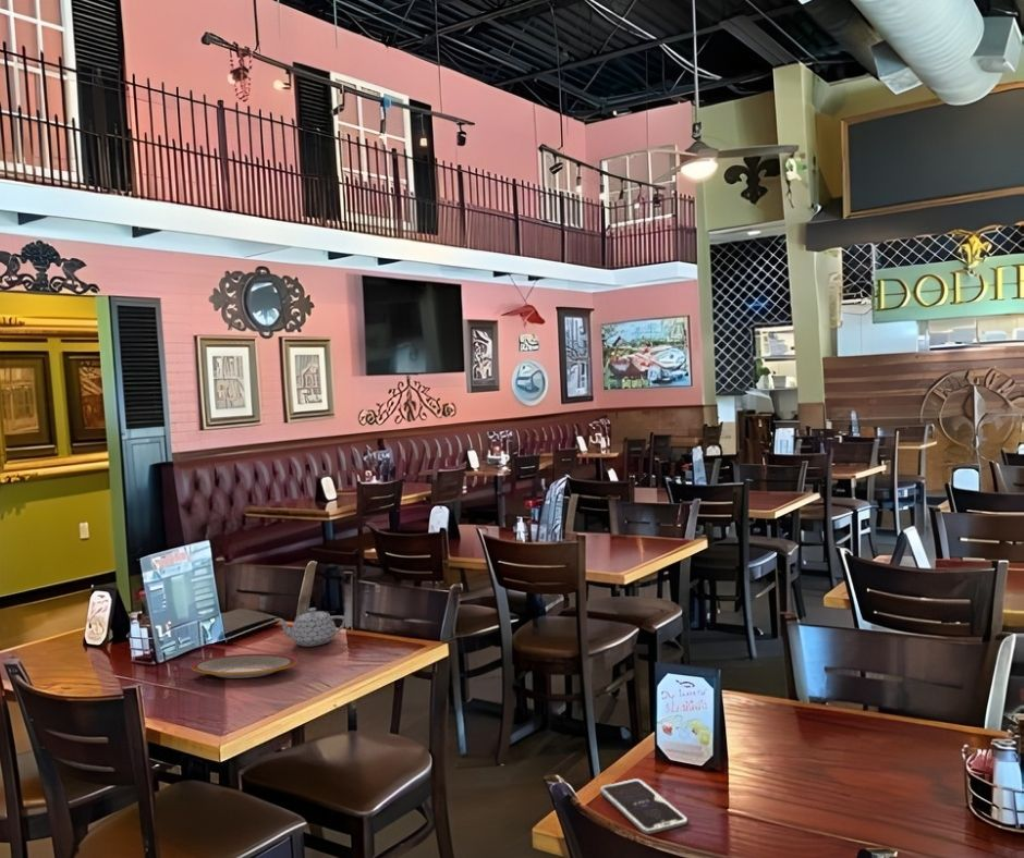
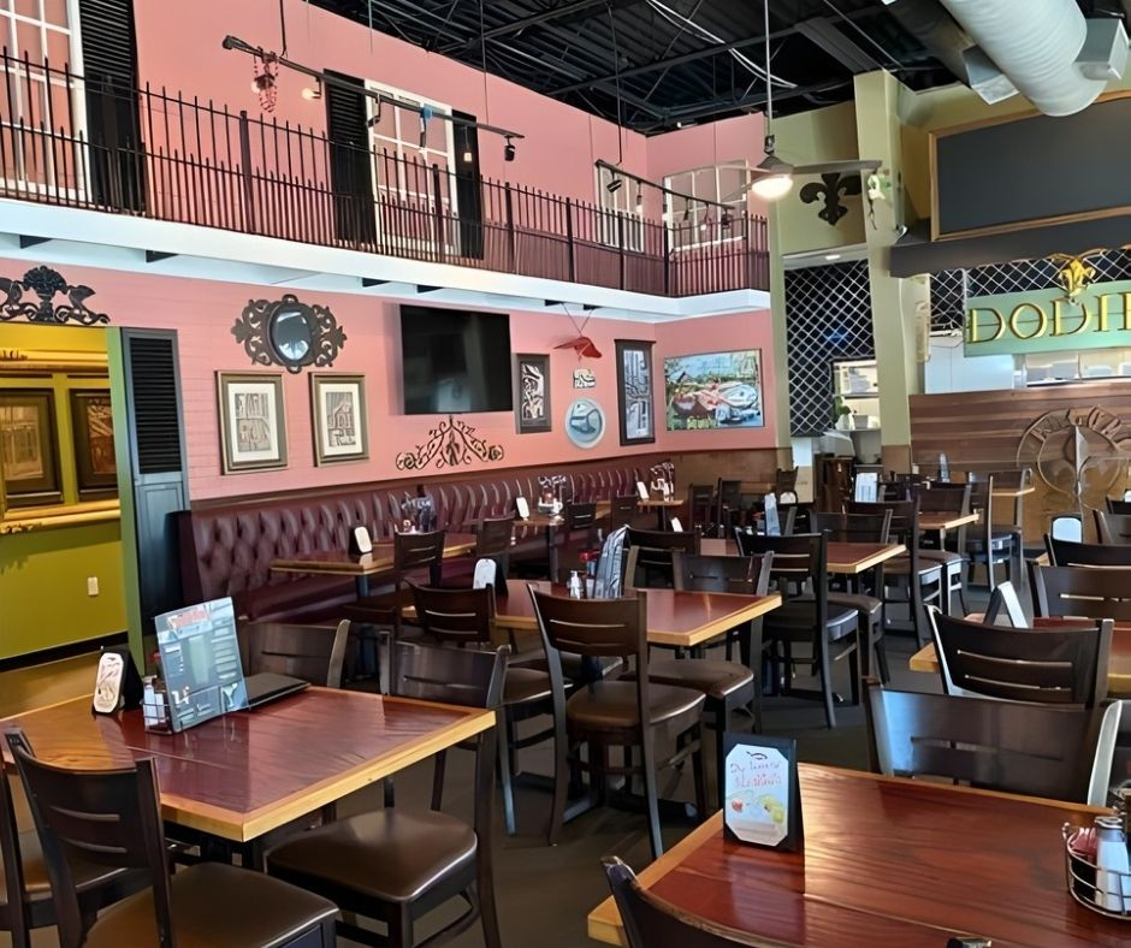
- teapot [273,606,348,648]
- smartphone [599,777,688,835]
- plate [190,653,298,679]
